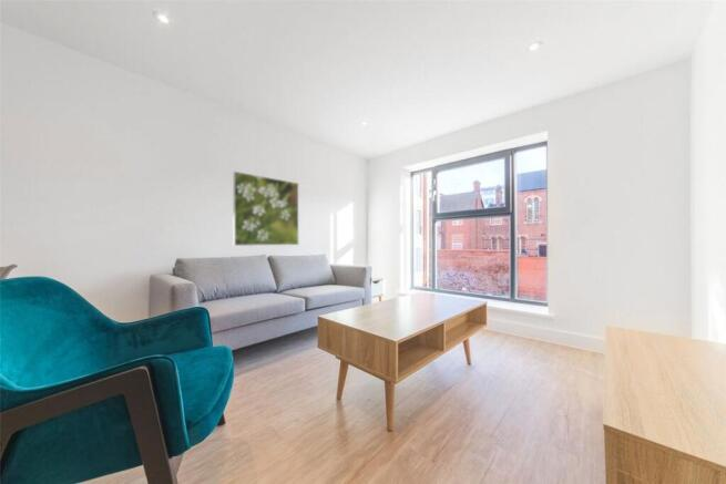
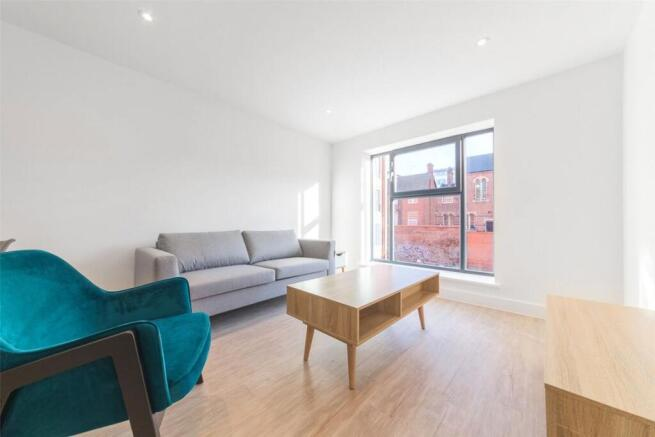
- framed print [232,171,299,247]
